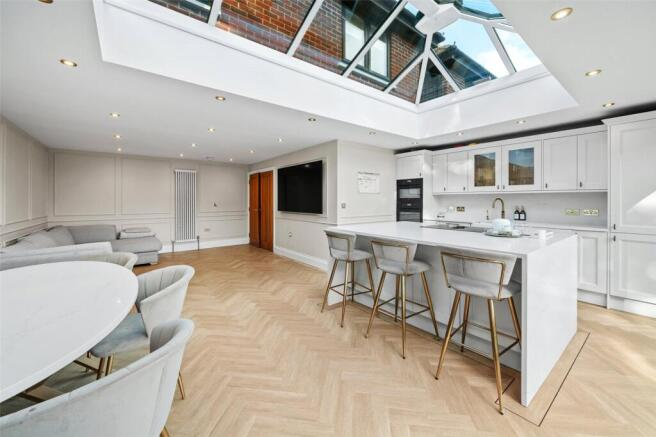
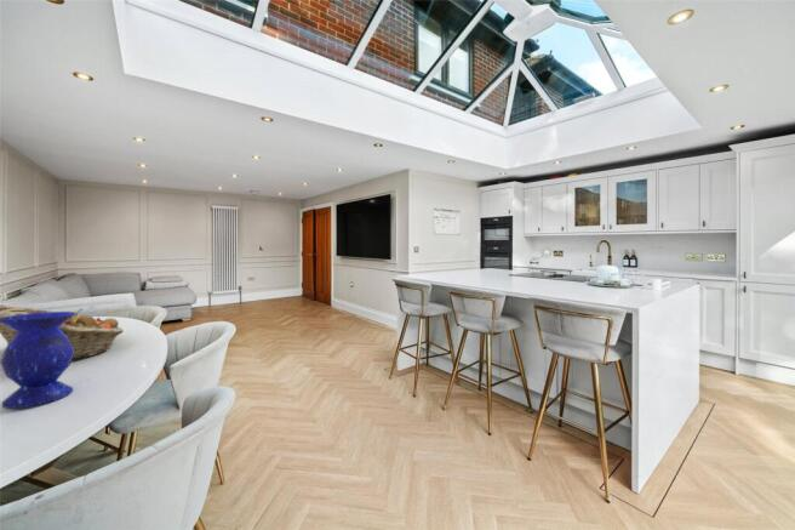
+ fruit basket [0,306,125,361]
+ vase [0,310,76,410]
